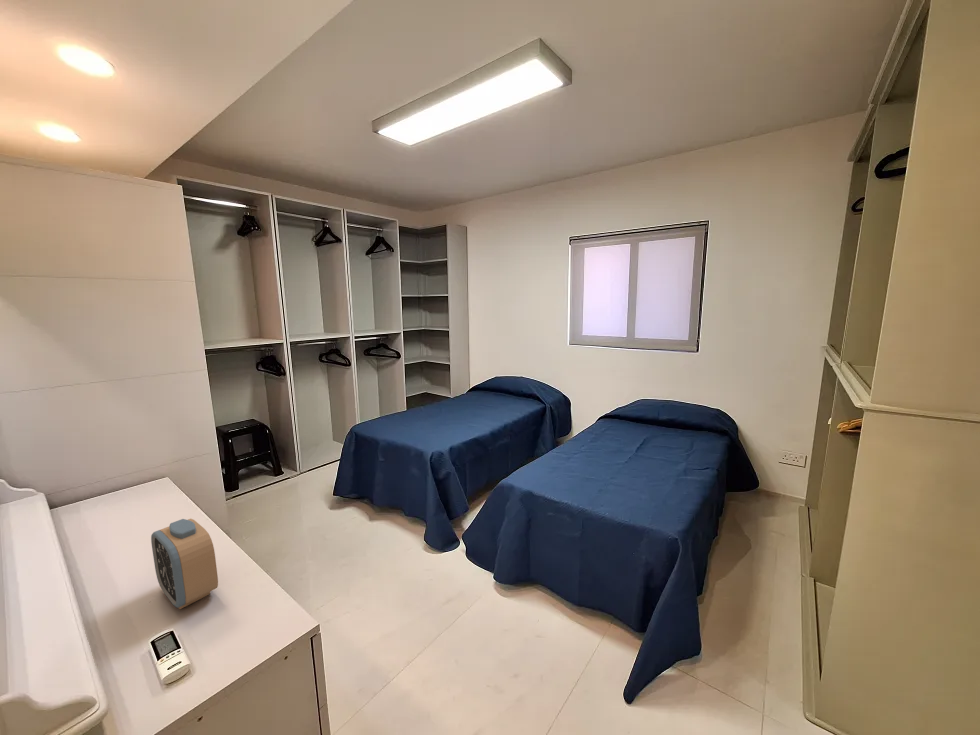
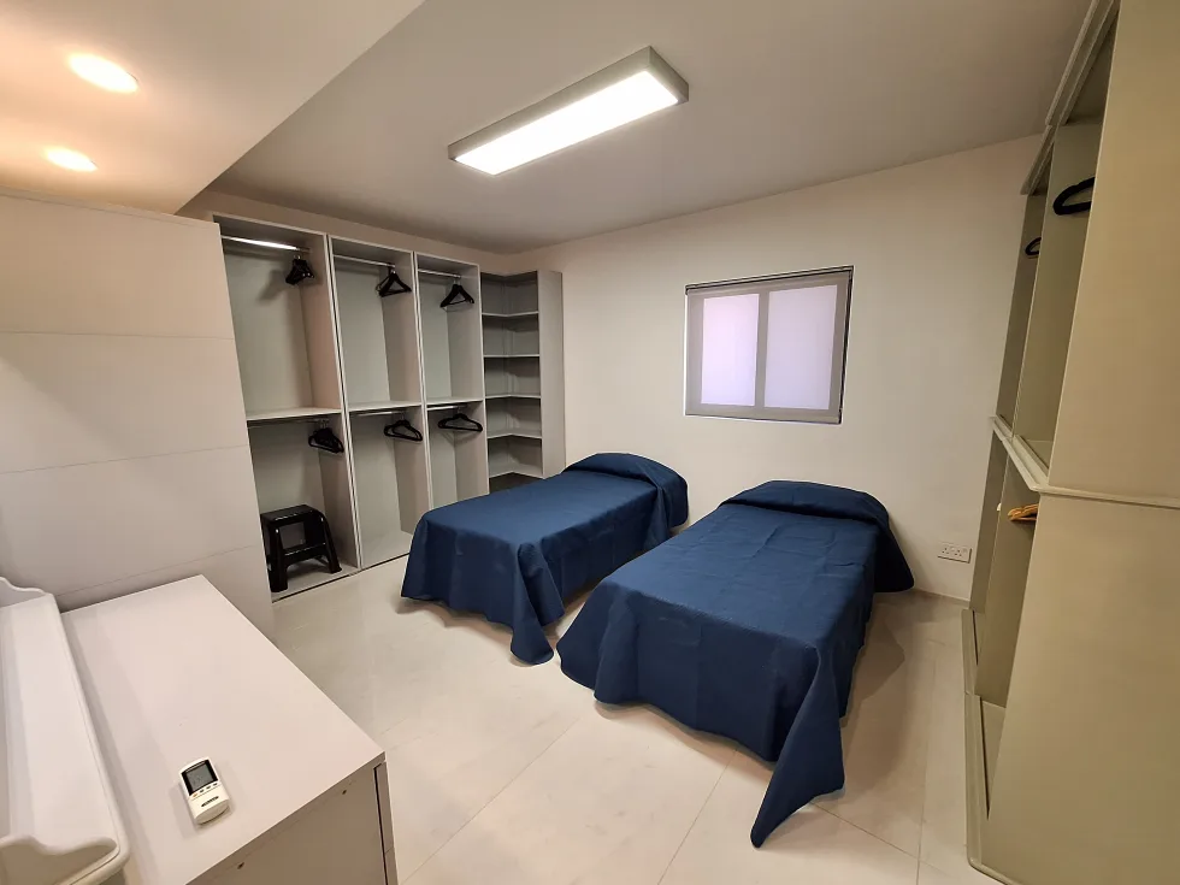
- alarm clock [150,518,219,611]
